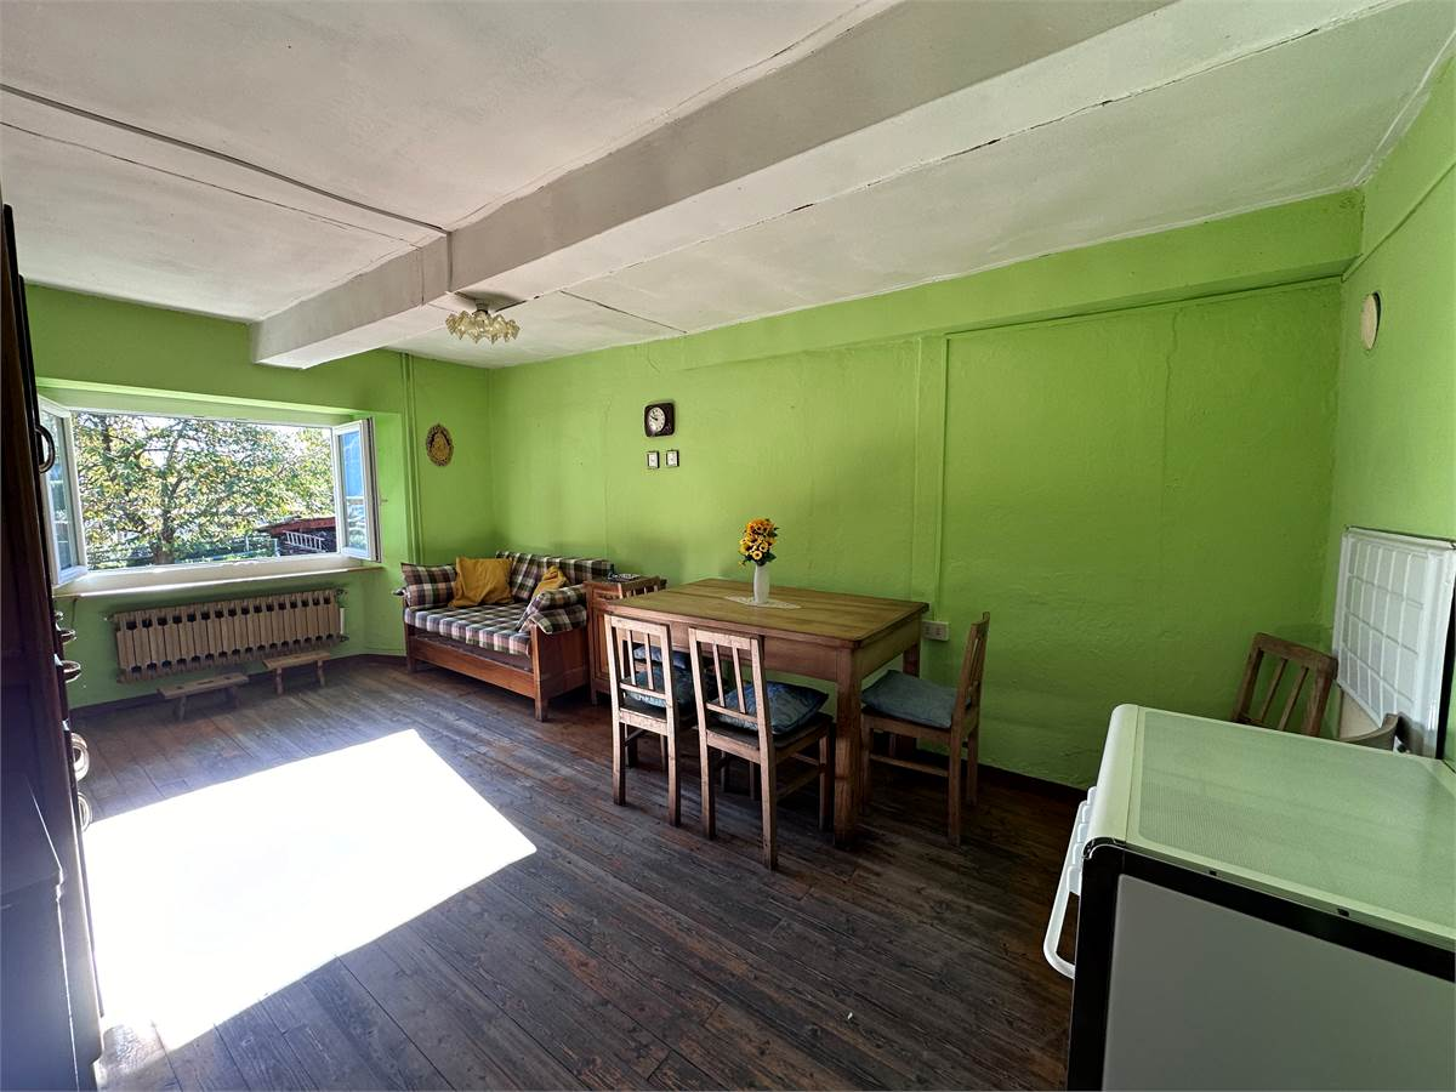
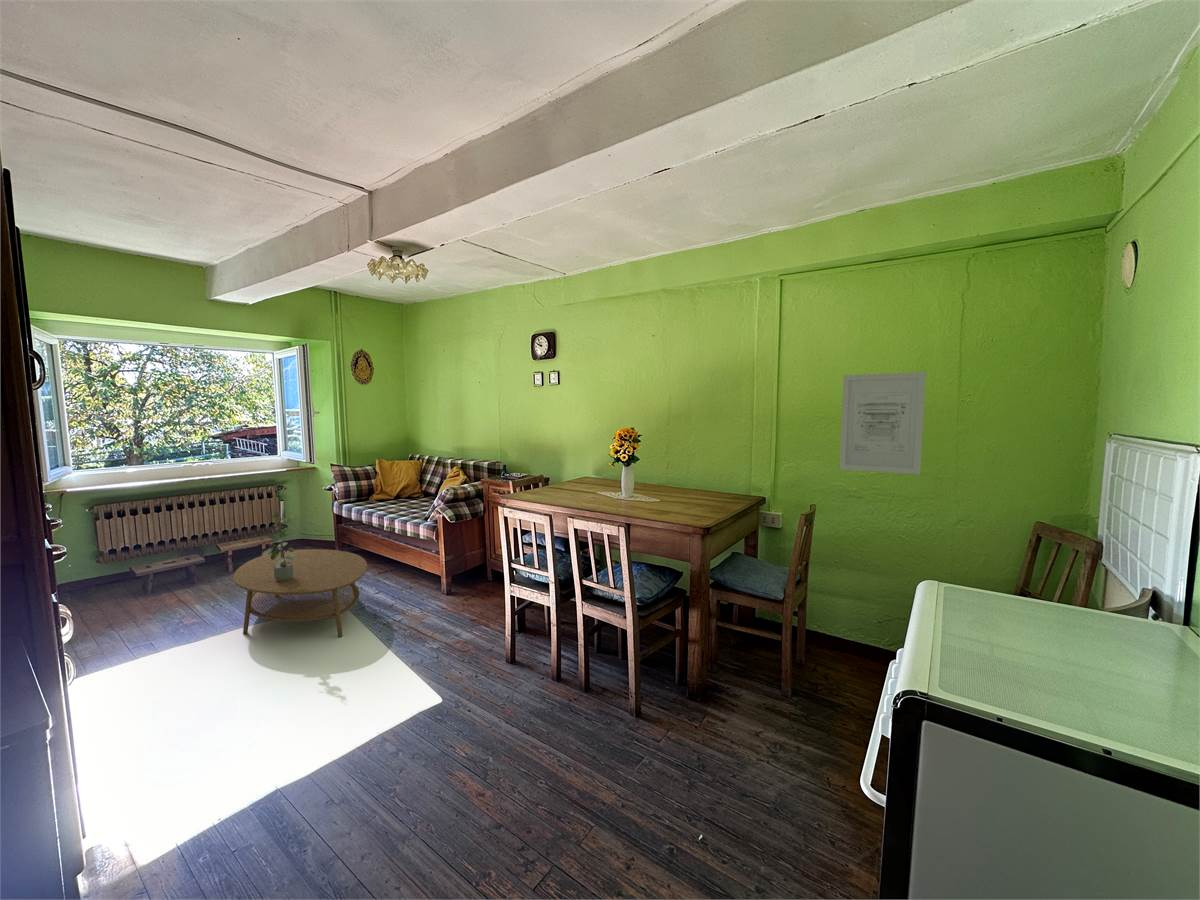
+ potted plant [261,509,295,581]
+ coffee table [232,548,368,638]
+ wall art [839,371,927,475]
